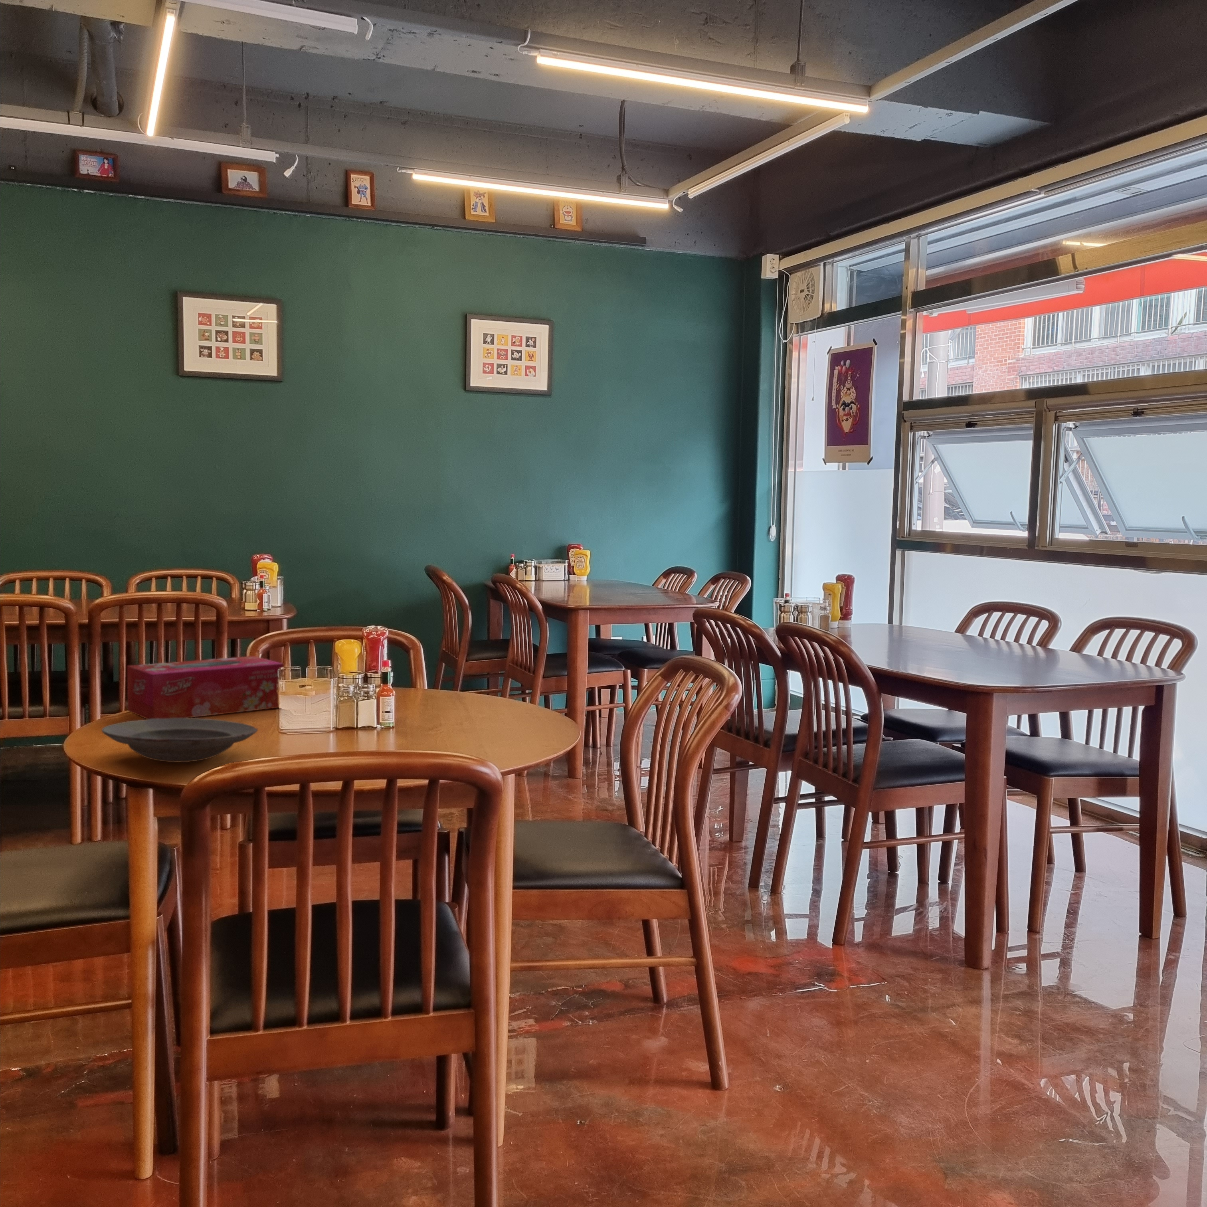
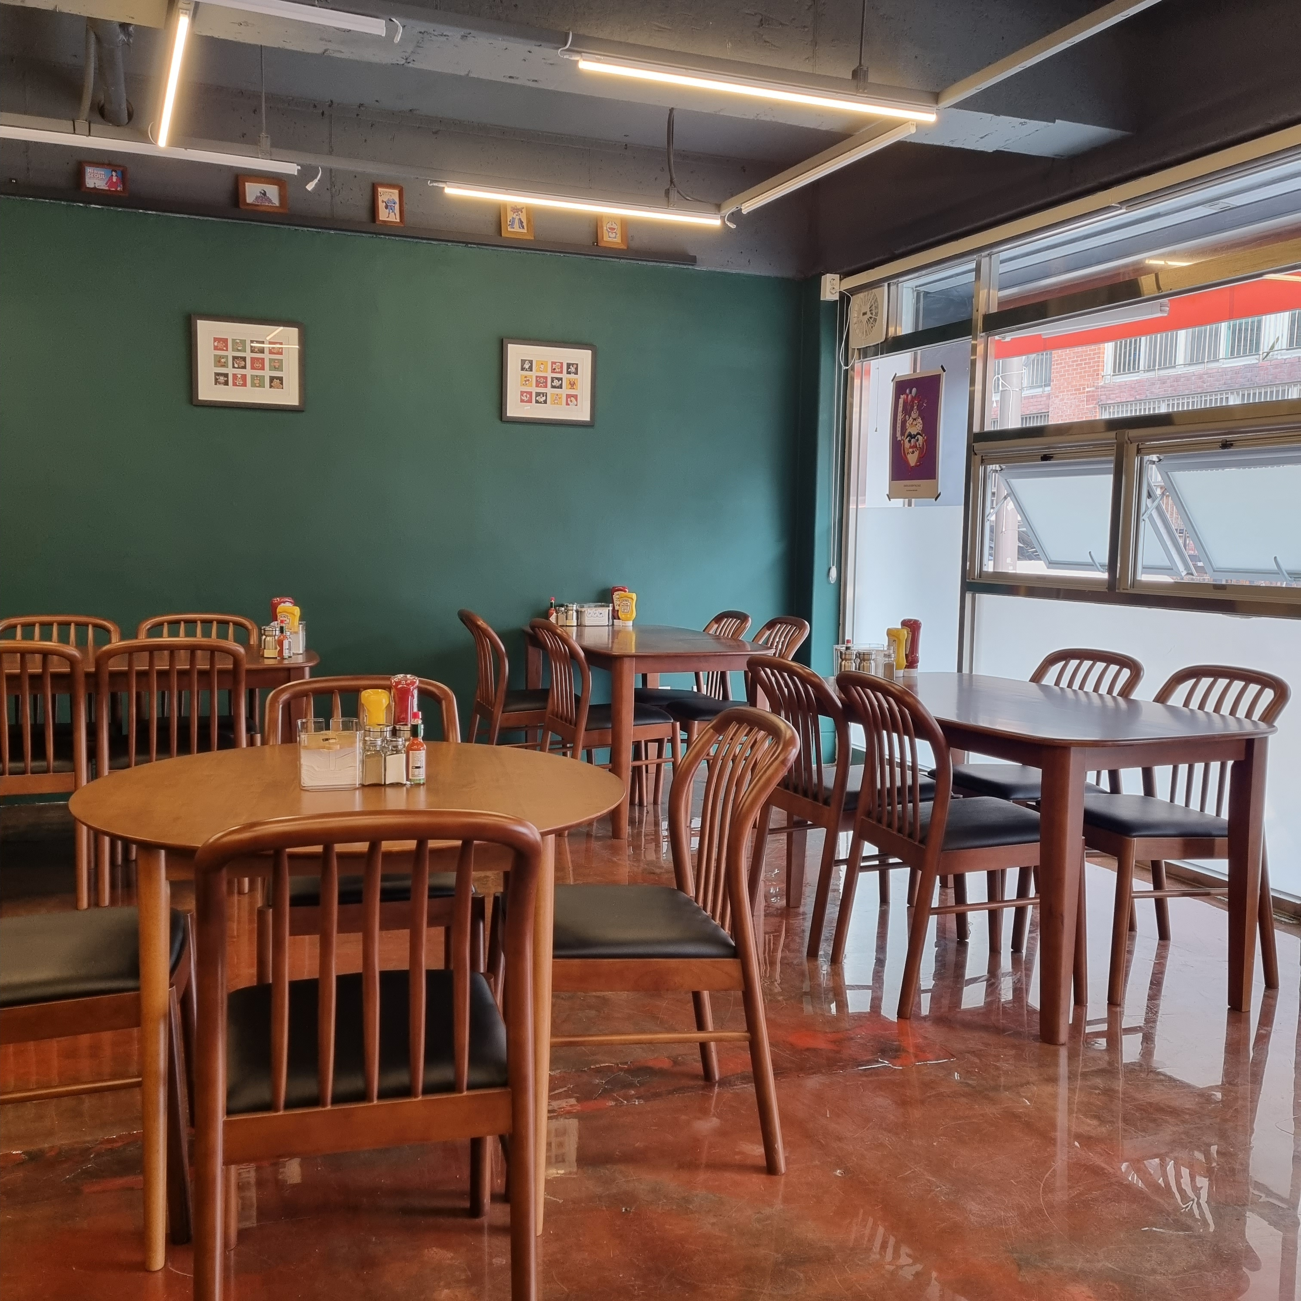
- tissue box [126,655,284,720]
- plate [101,717,259,763]
